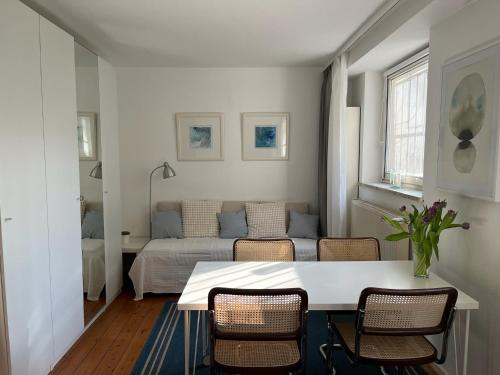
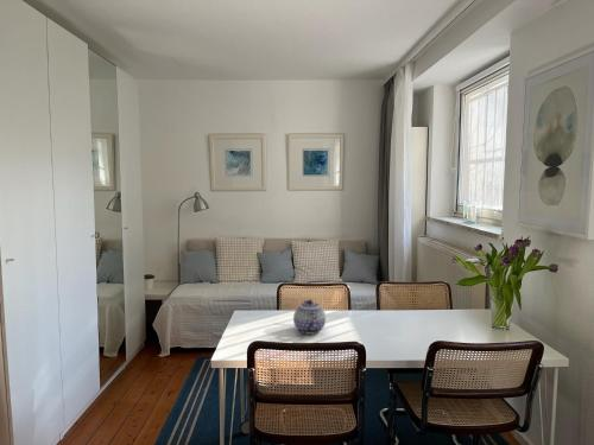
+ teapot [292,299,327,336]
